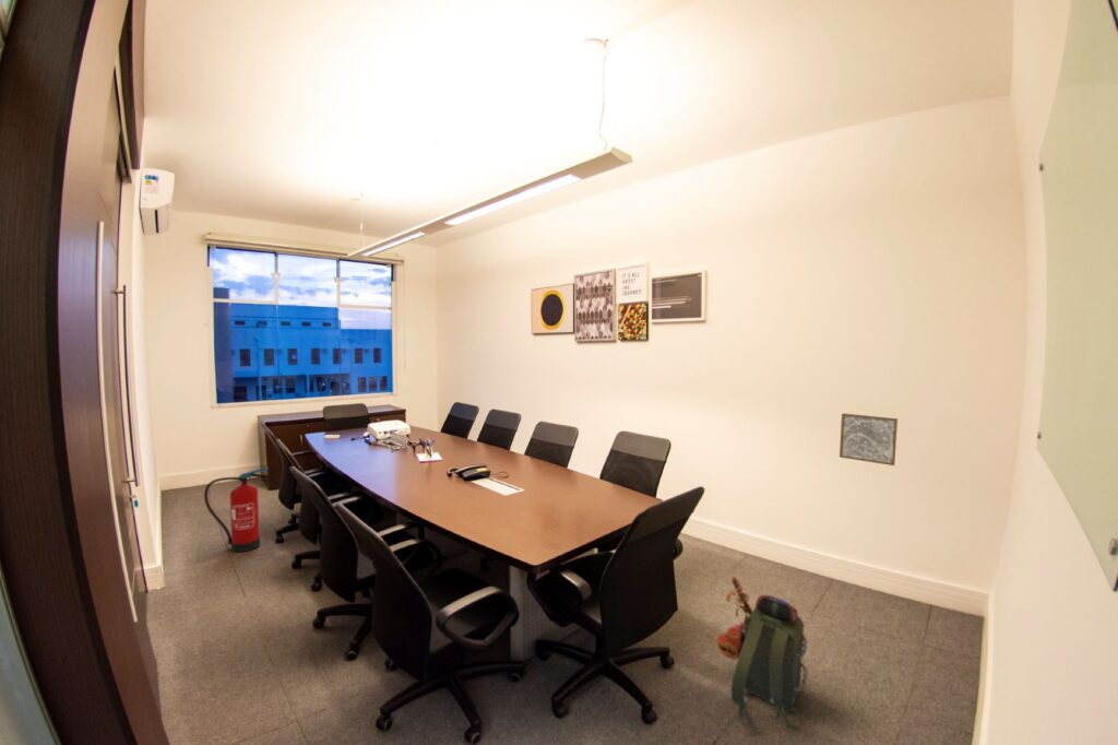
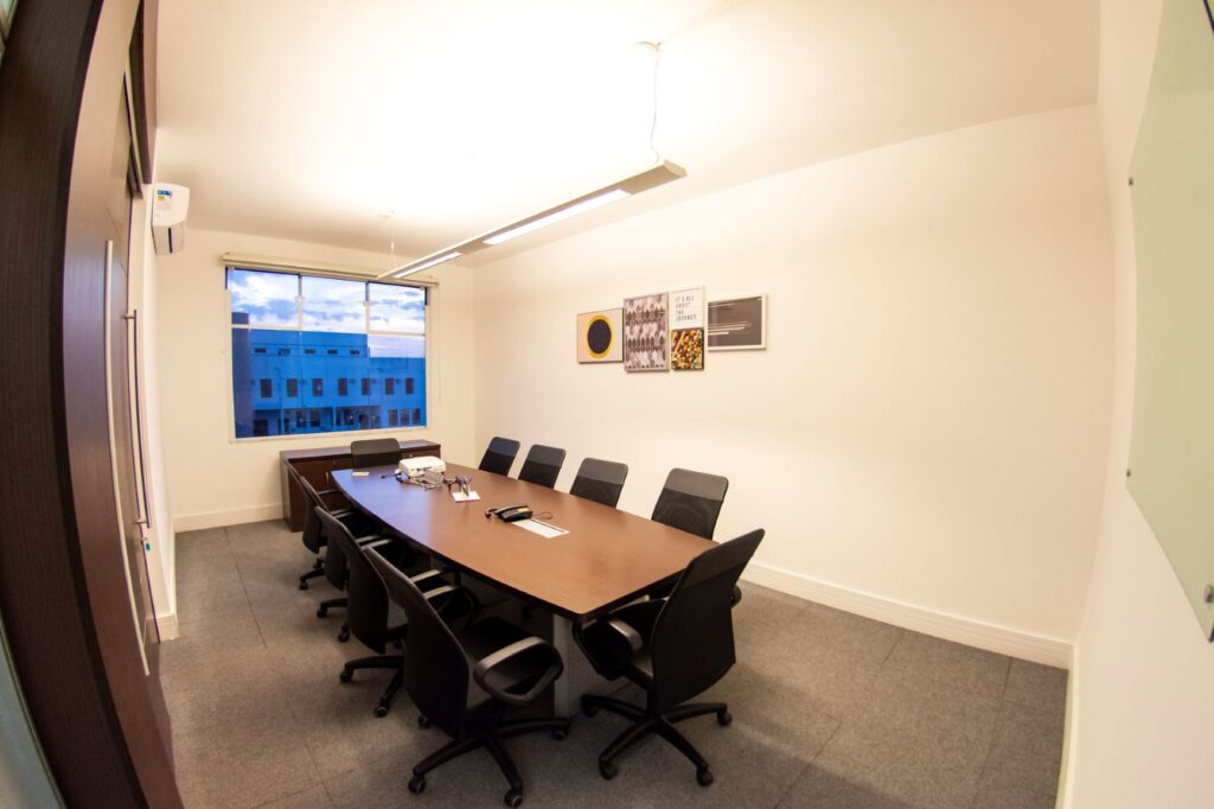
- fire extinguisher [203,466,270,553]
- backpack [715,576,809,732]
- wall art [838,412,899,466]
